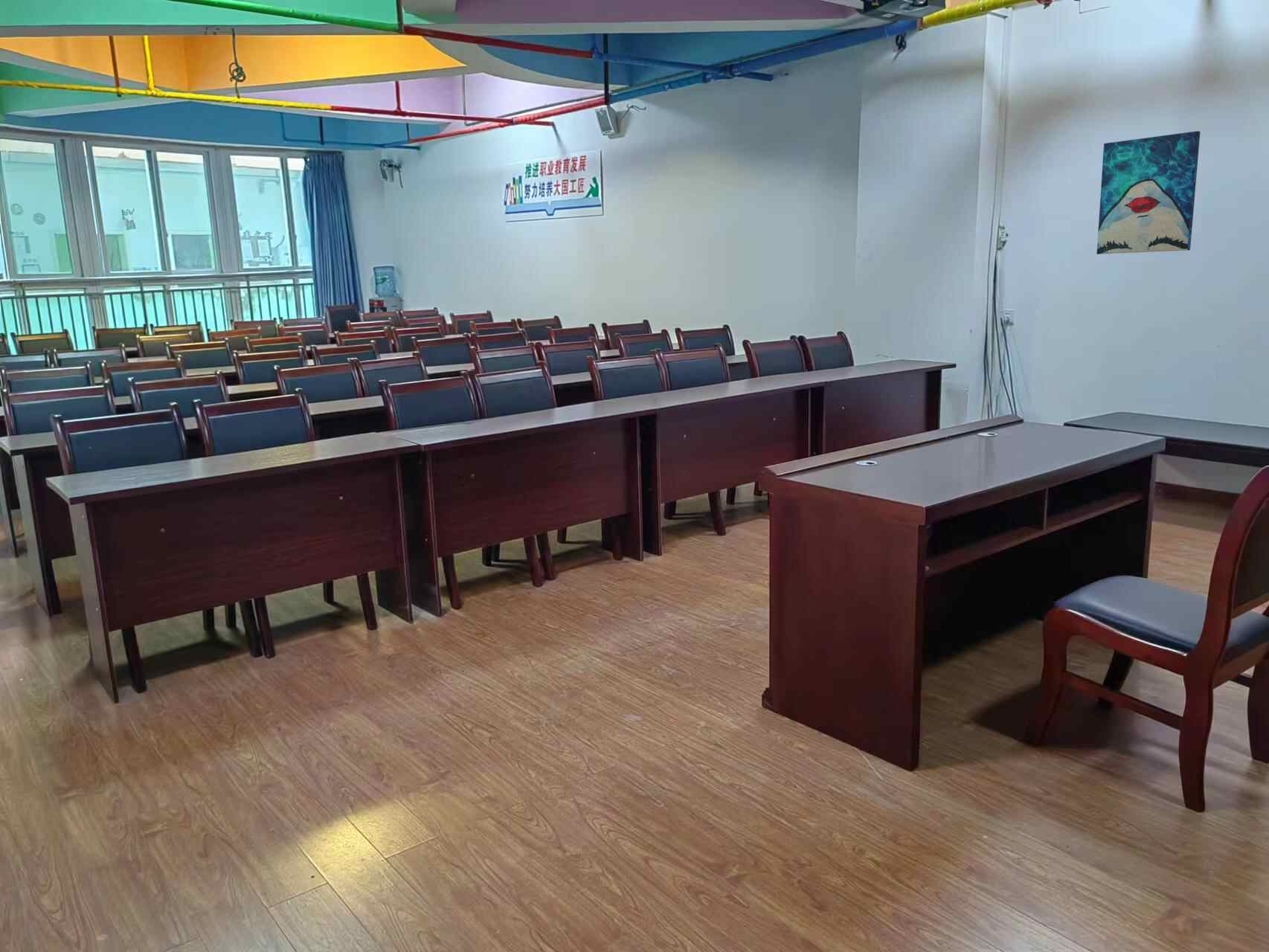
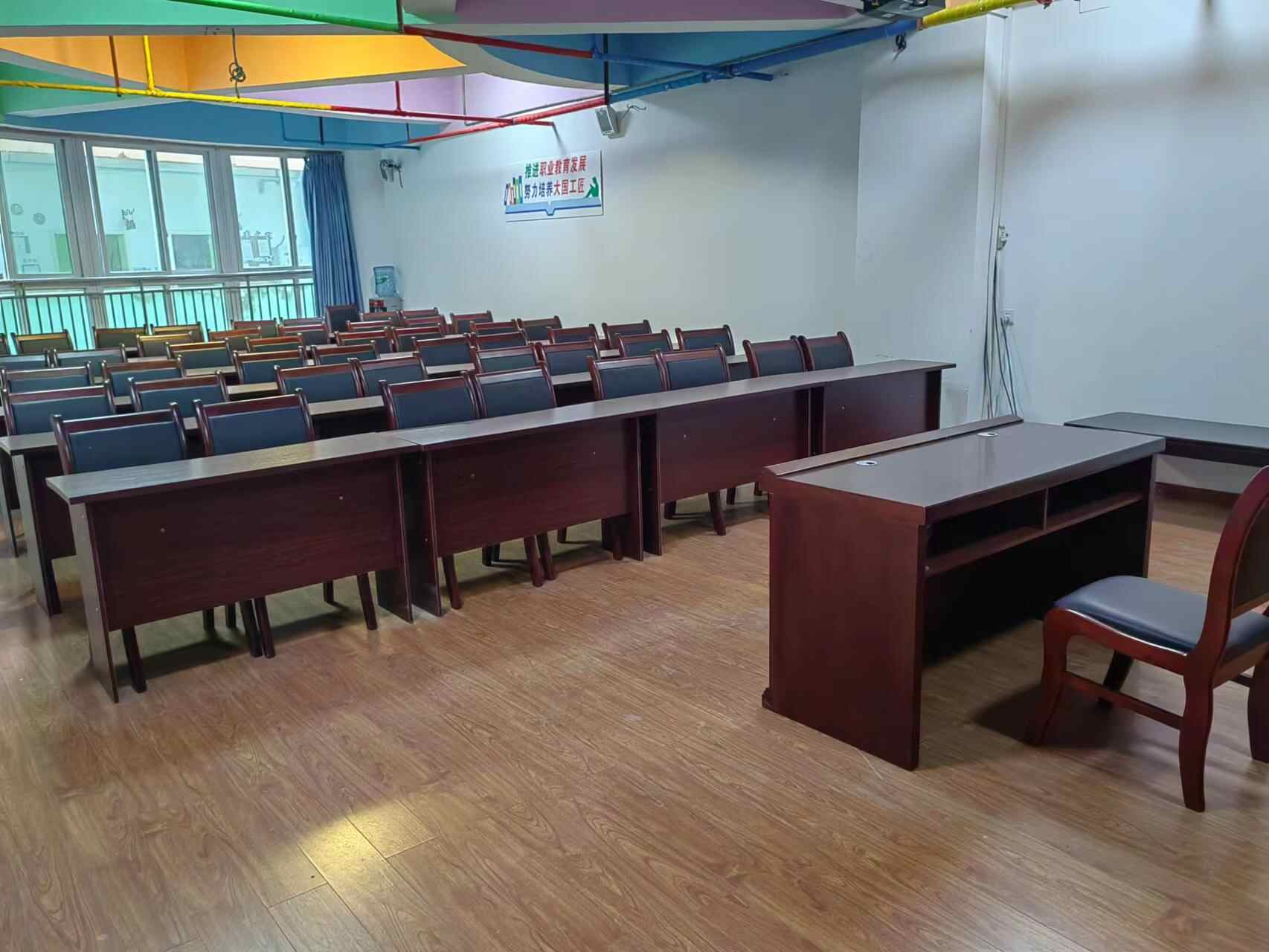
- wall art [1096,130,1201,255]
